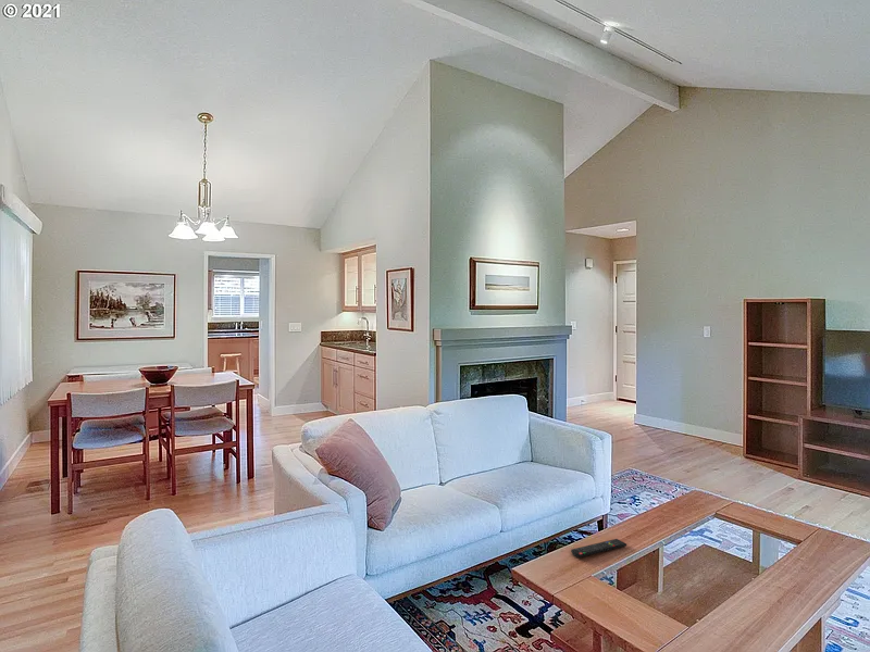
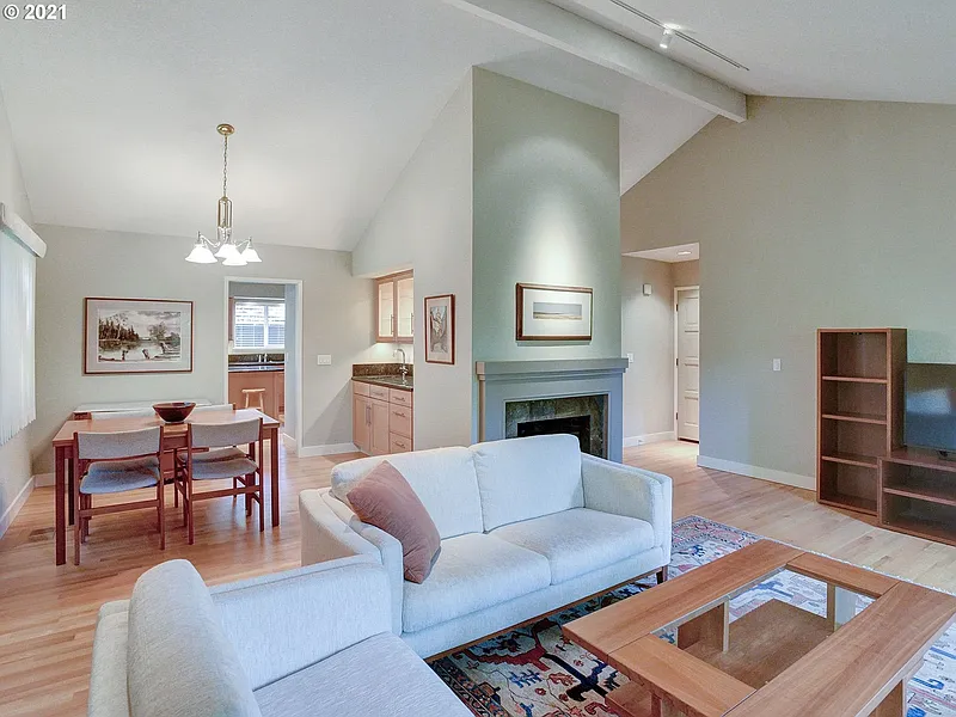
- remote control [570,538,627,559]
